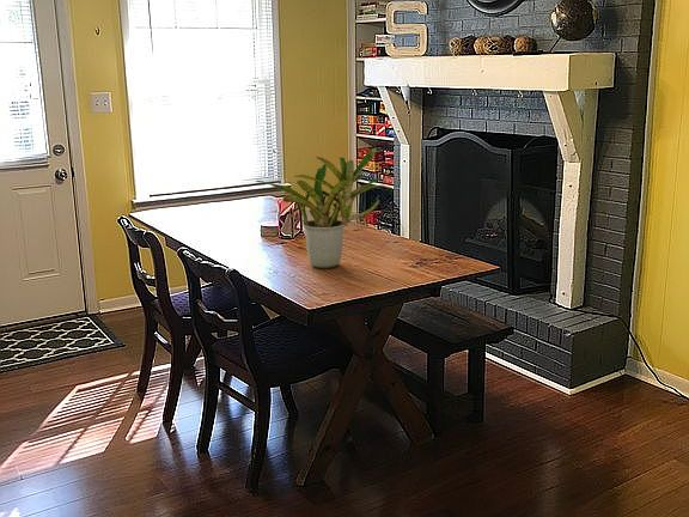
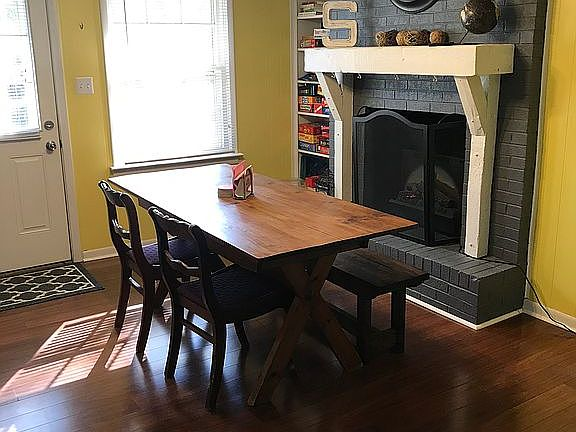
- potted plant [255,147,394,269]
